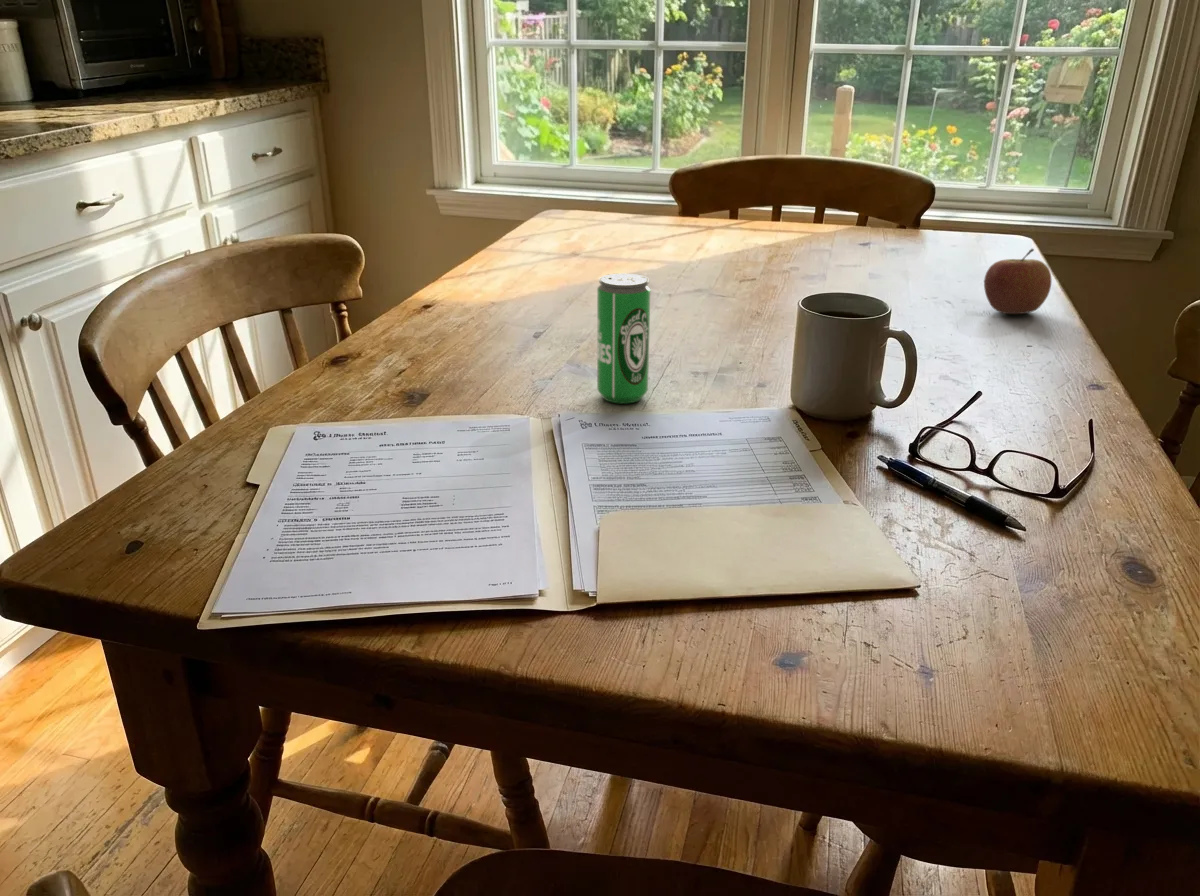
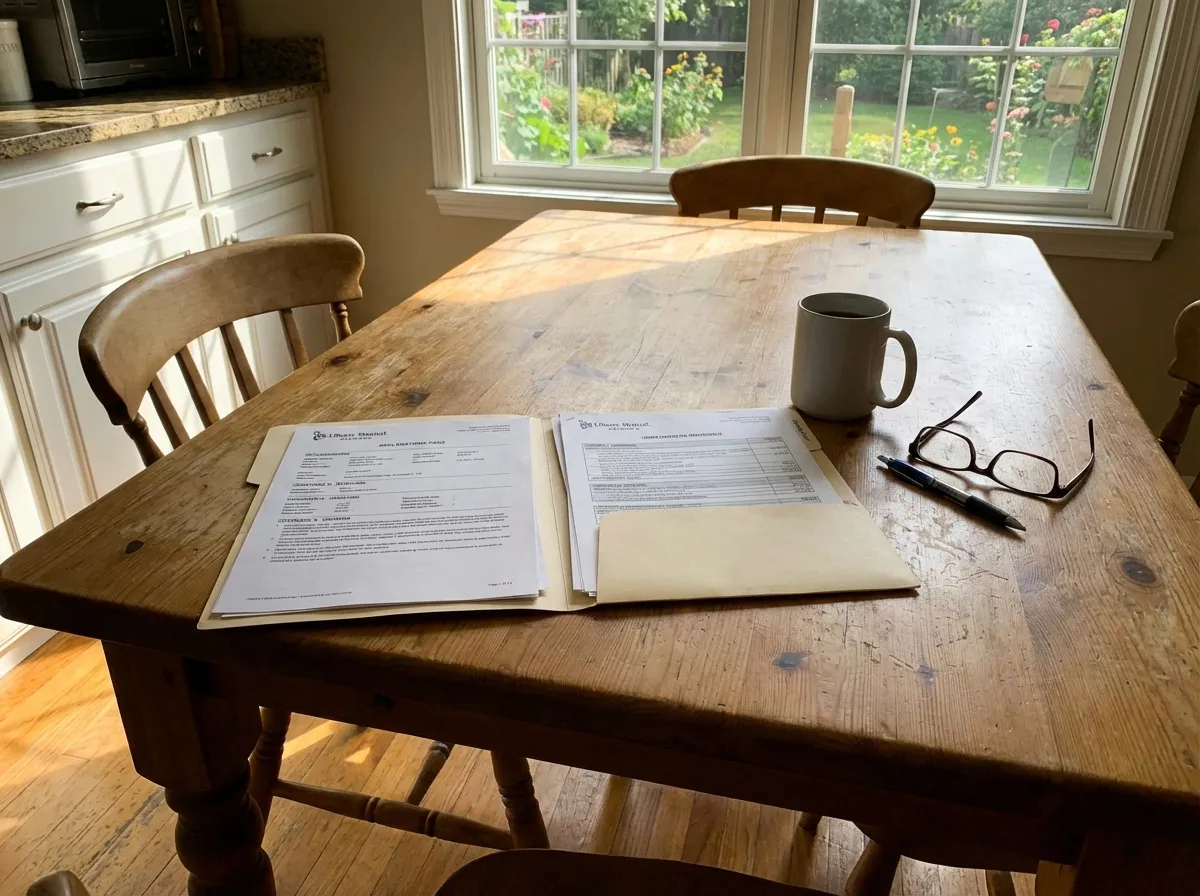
- beverage can [596,272,652,404]
- apple [983,248,1053,315]
